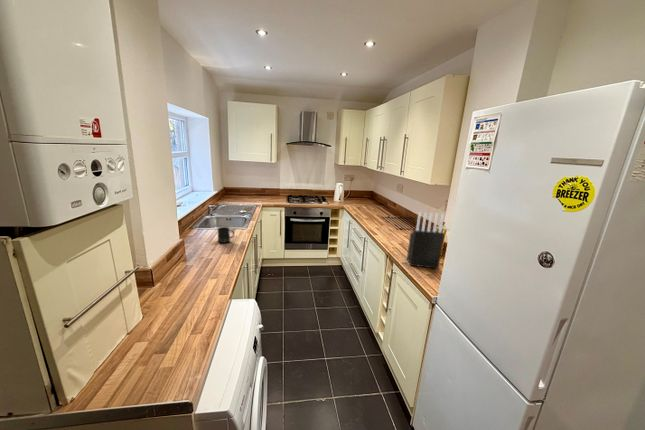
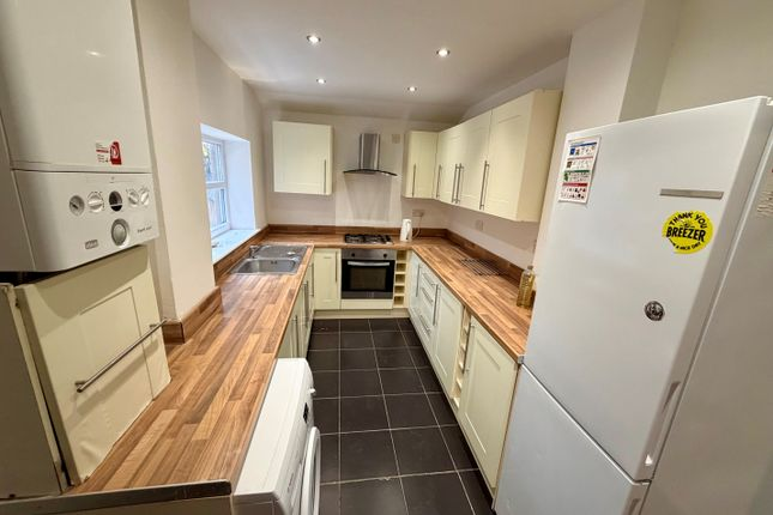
- knife block [406,211,446,270]
- mug [217,226,235,244]
